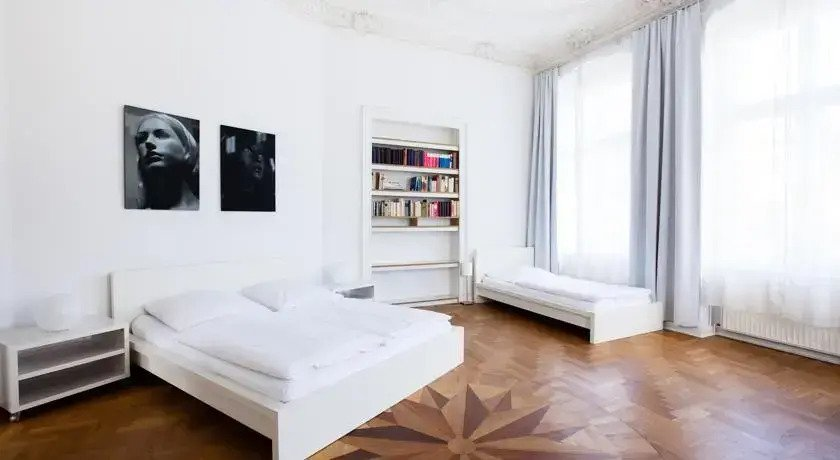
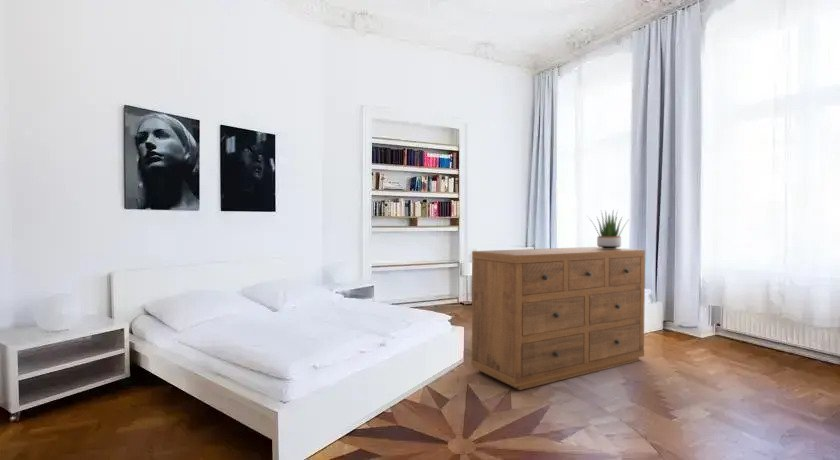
+ dresser [470,246,646,391]
+ potted plant [587,208,629,249]
